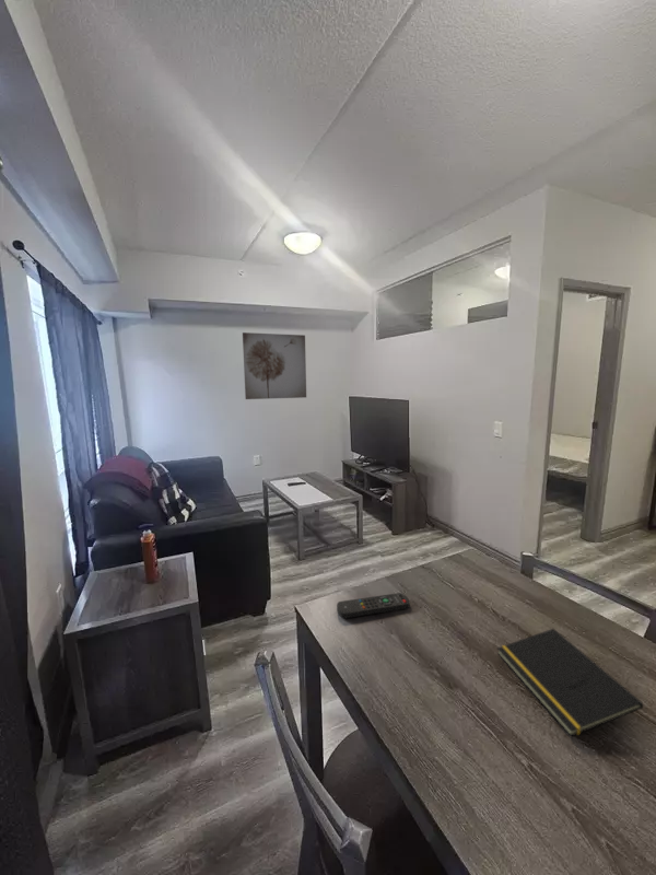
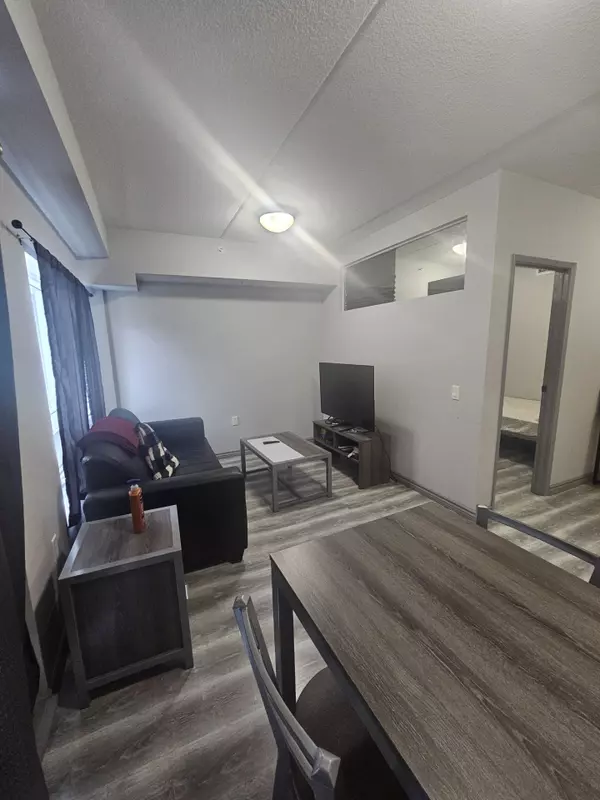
- notepad [496,628,644,737]
- wall art [242,331,307,400]
- remote control [336,592,411,619]
